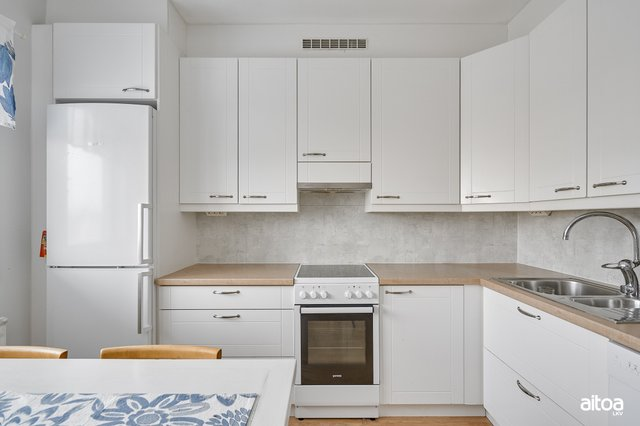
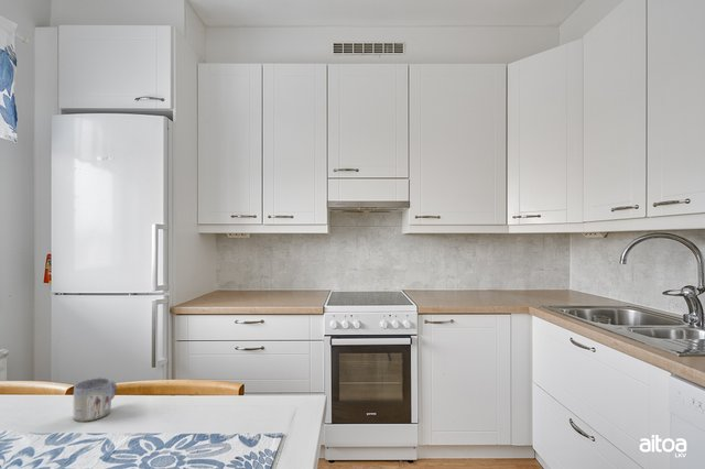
+ mug [73,377,118,423]
